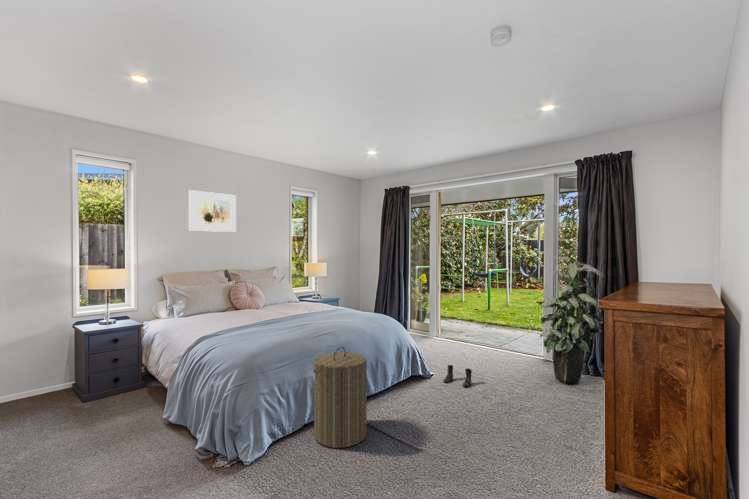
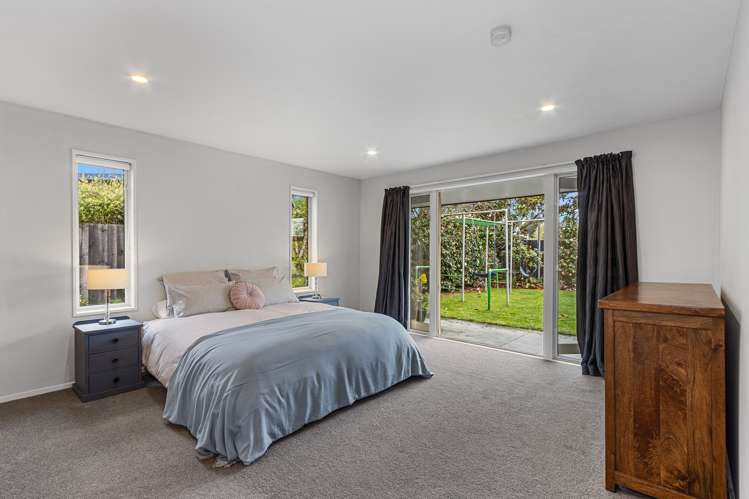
- laundry hamper [312,346,368,449]
- boots [443,364,473,388]
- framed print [188,189,237,233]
- indoor plant [535,256,605,385]
